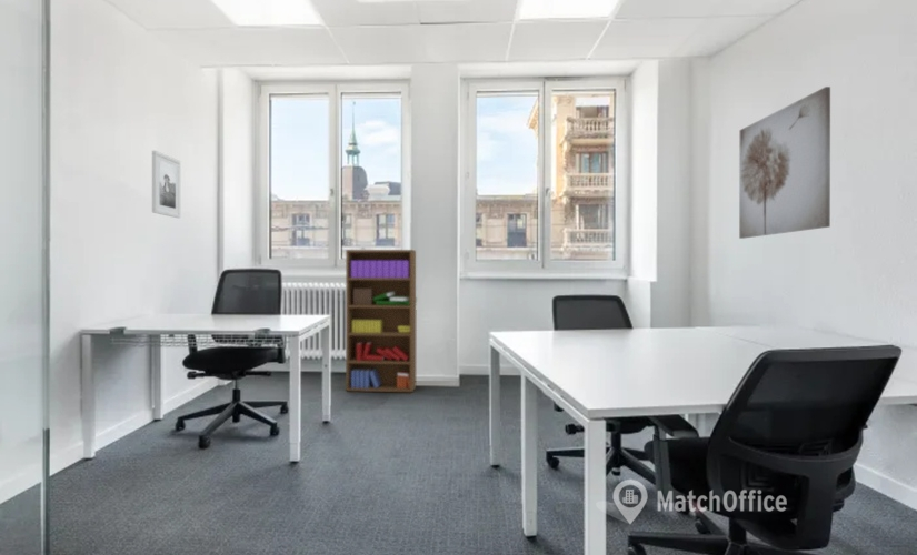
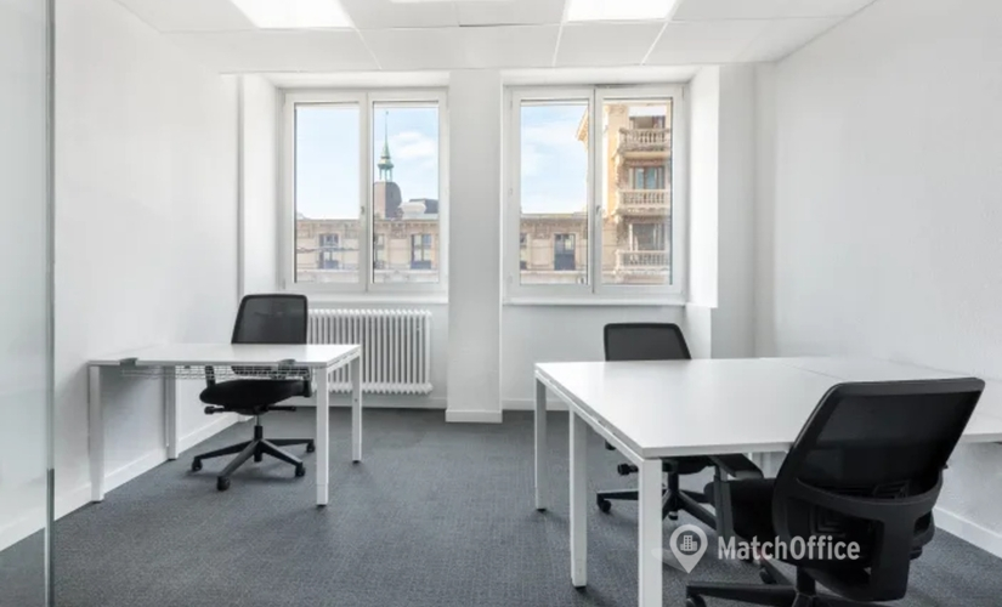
- bookshelf [345,249,418,393]
- wall art [738,85,831,240]
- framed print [151,150,181,219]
